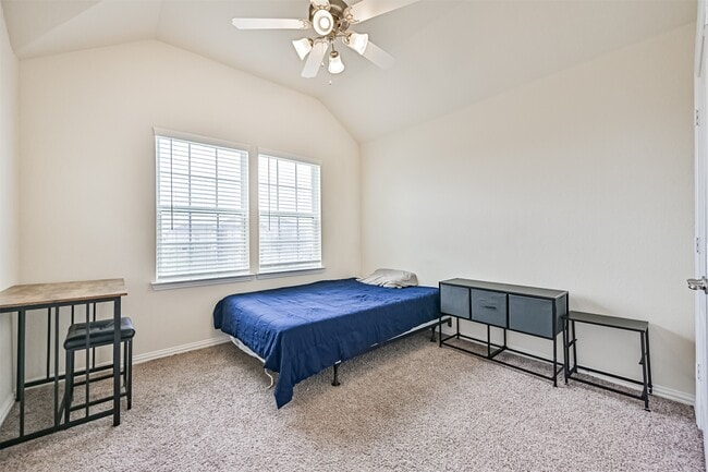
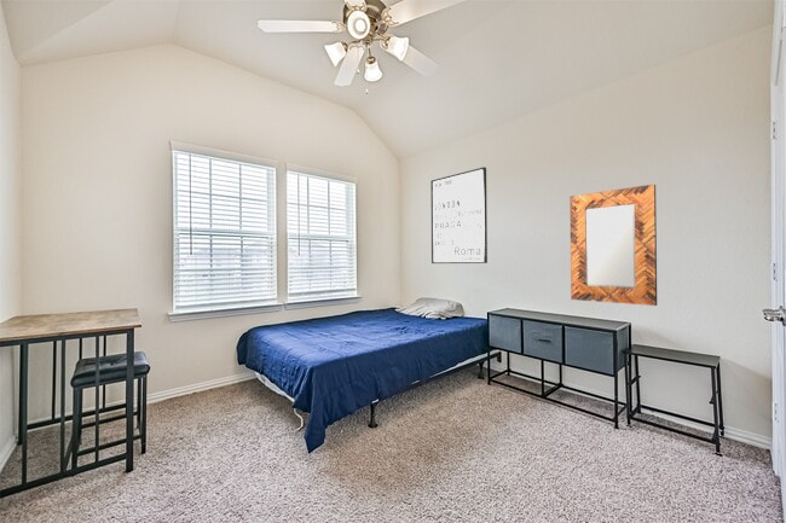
+ wall art [429,165,489,265]
+ home mirror [570,184,658,307]
